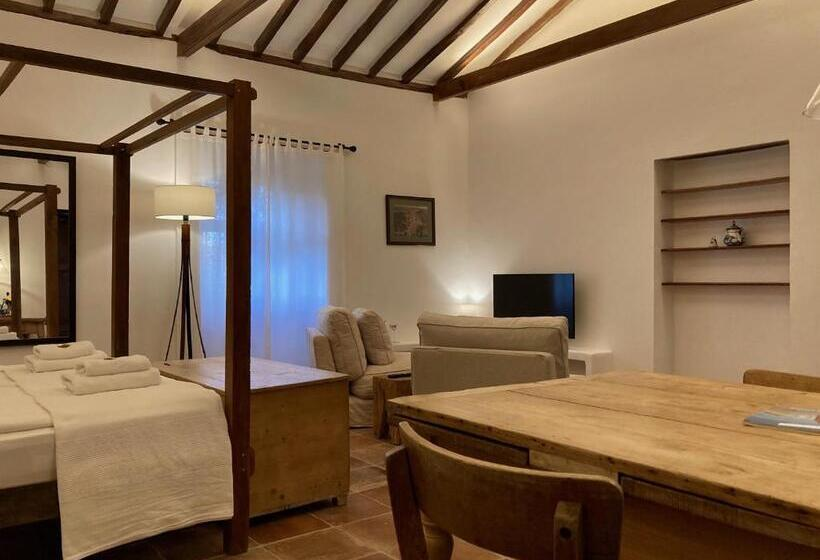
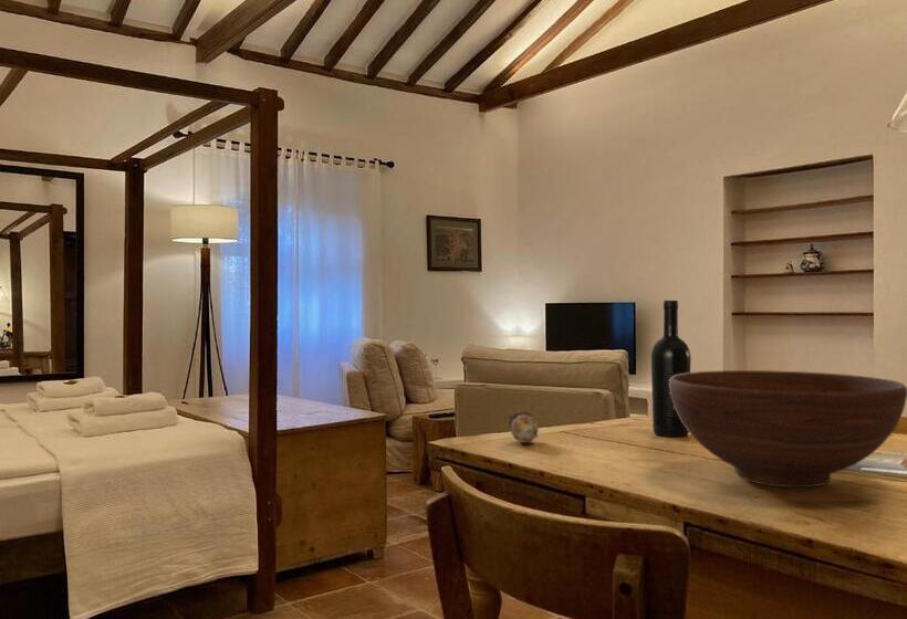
+ decorative egg [508,411,540,444]
+ wine bottle [650,300,691,438]
+ fruit bowl [669,369,907,489]
